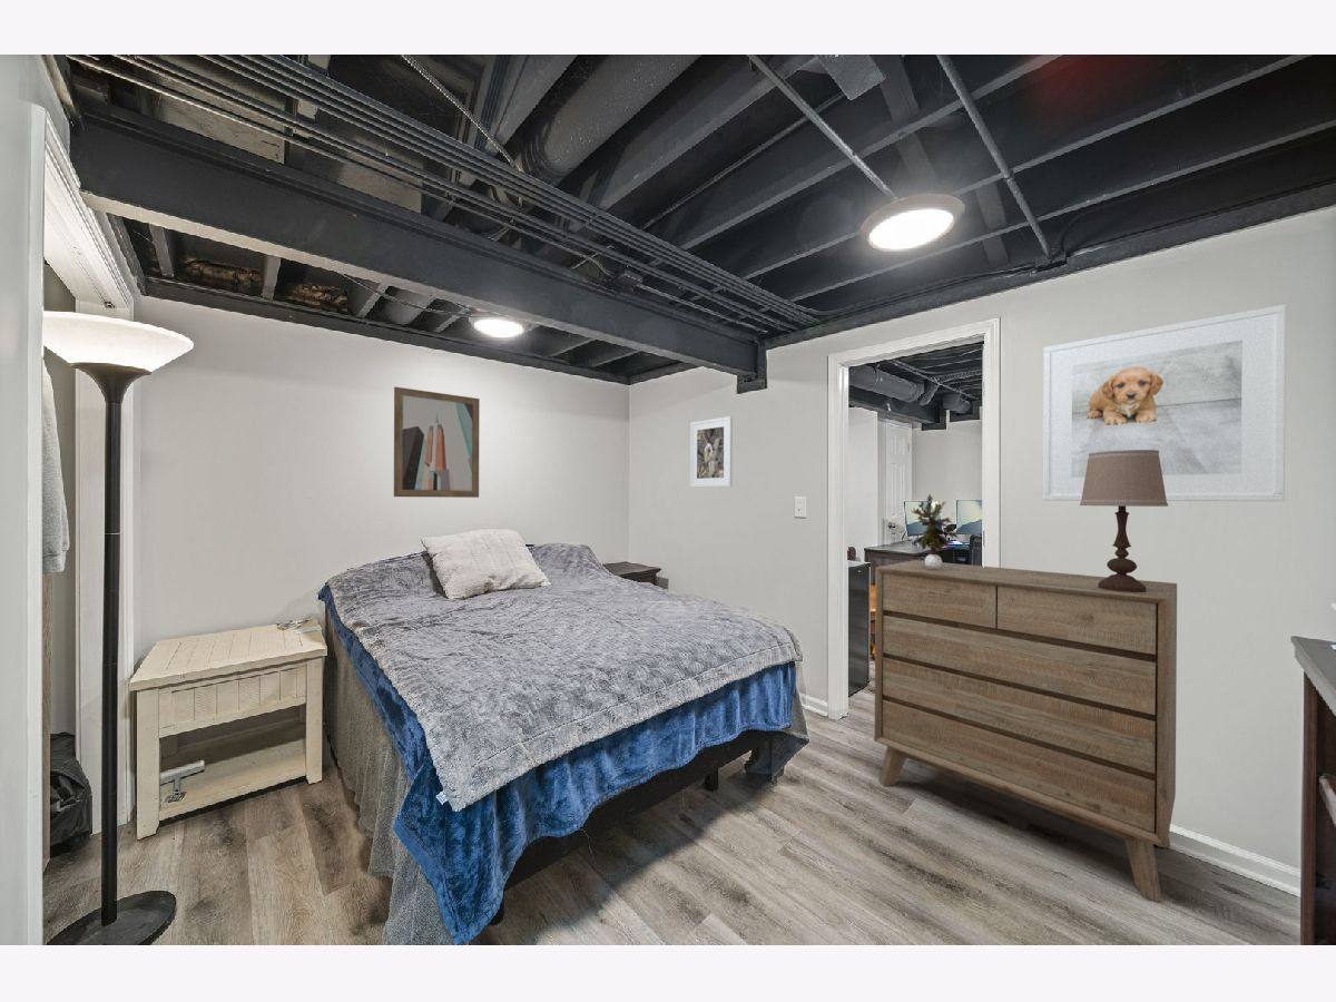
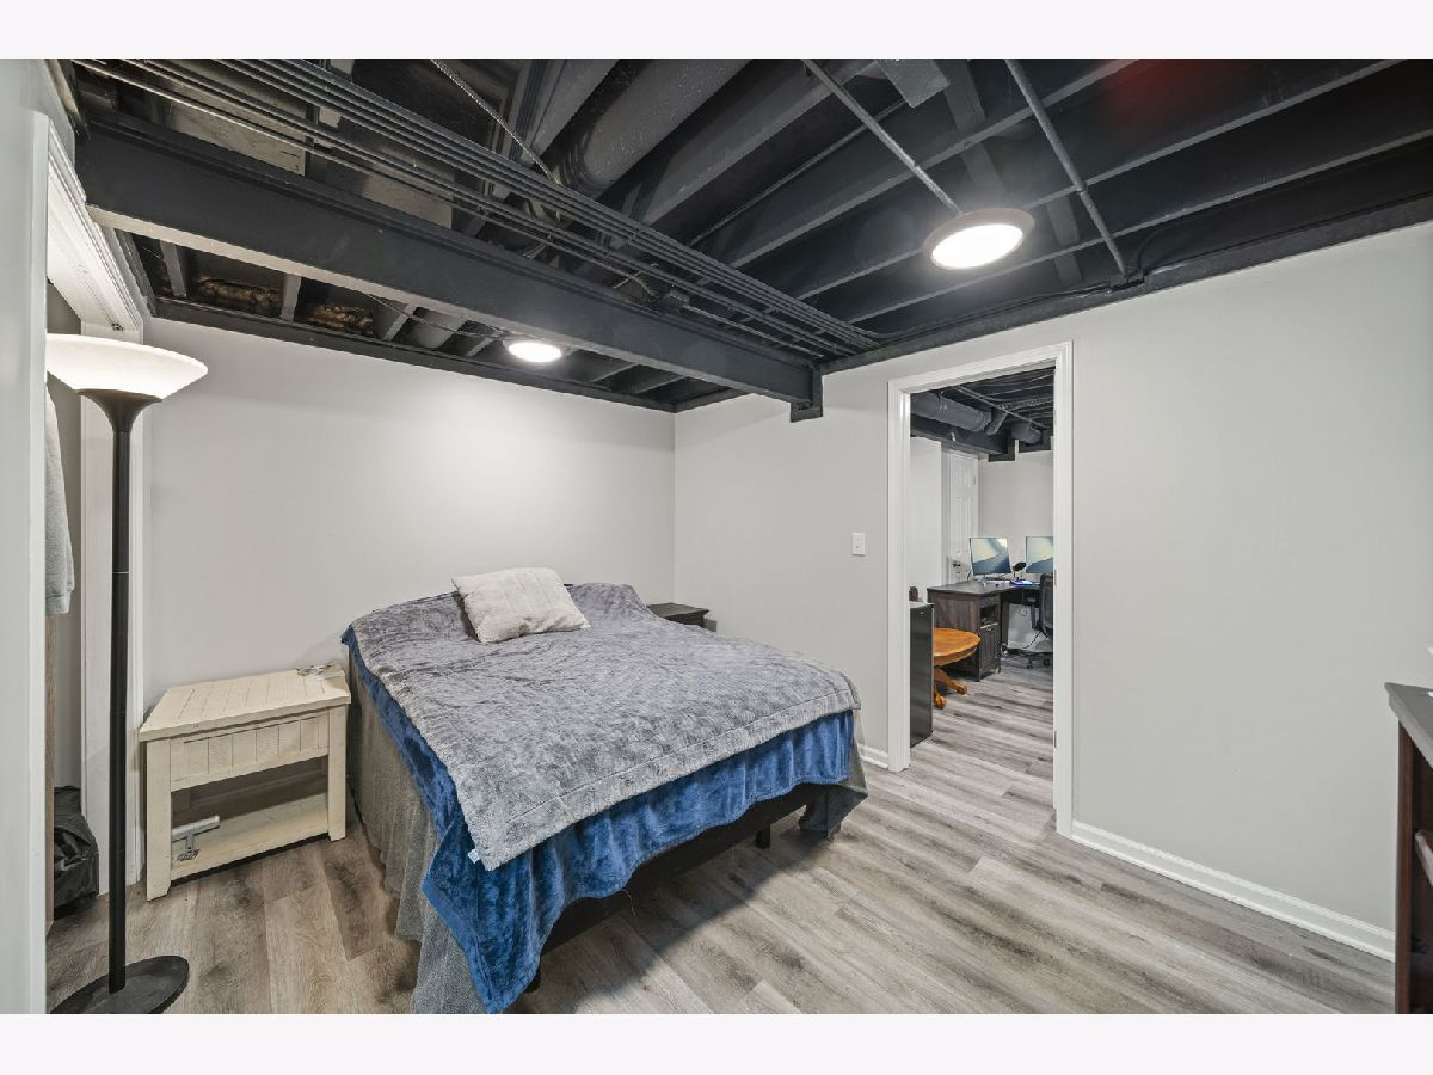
- wall art [393,386,481,499]
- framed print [689,415,734,489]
- potted plant [910,493,961,569]
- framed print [1042,304,1287,502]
- dresser [874,559,1178,902]
- table lamp [1079,450,1169,592]
